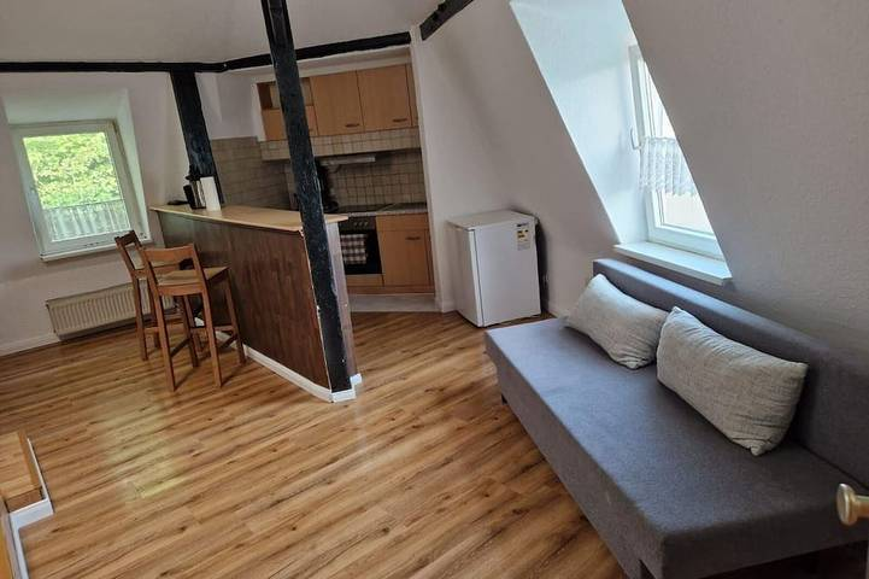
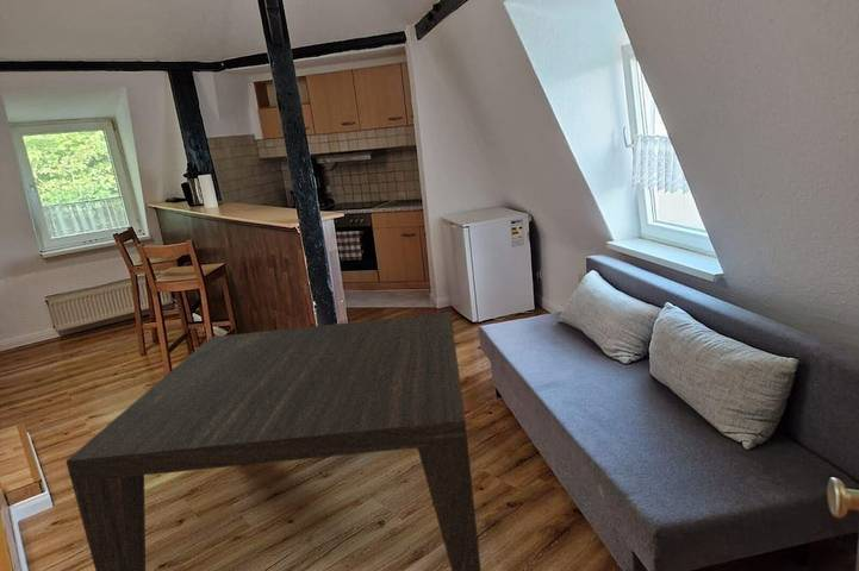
+ coffee table [64,310,483,571]
